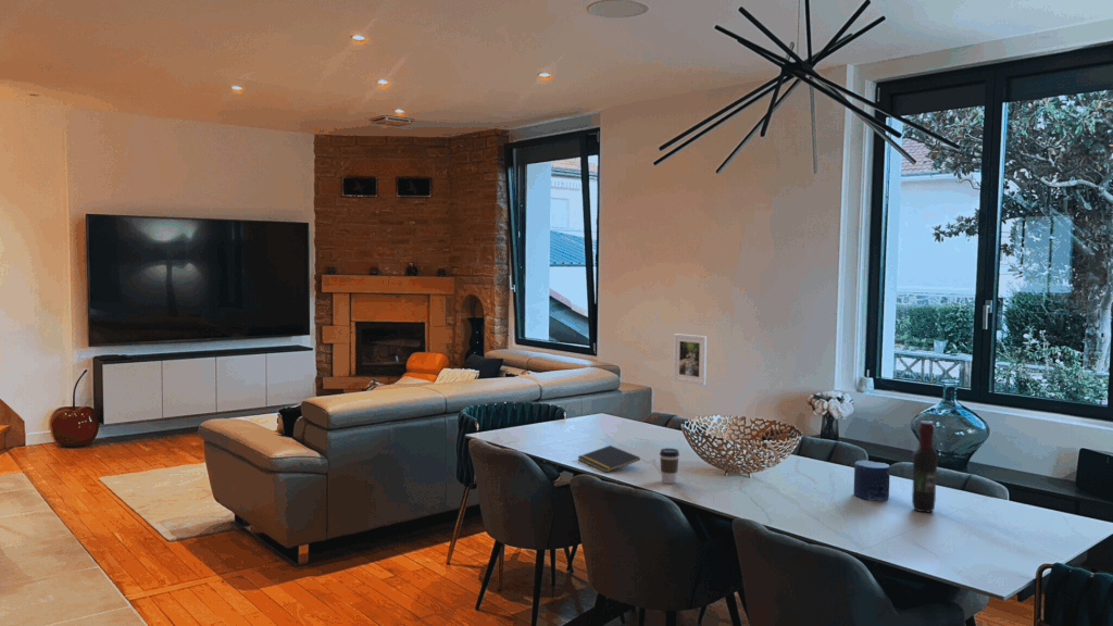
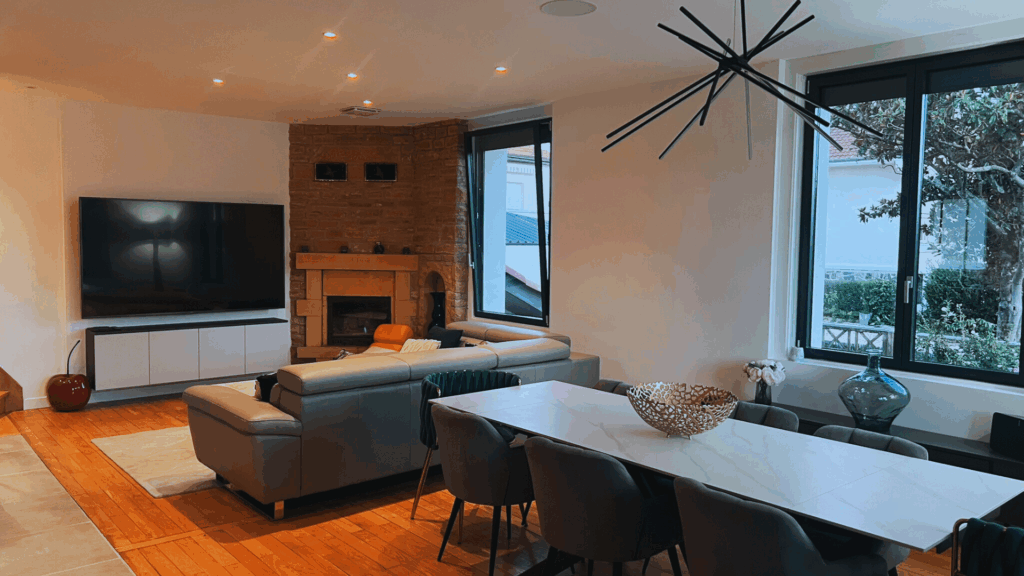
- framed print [673,333,708,386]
- coffee cup [659,447,680,485]
- candle [853,459,891,501]
- wine bottle [911,421,939,513]
- notepad [576,445,641,474]
